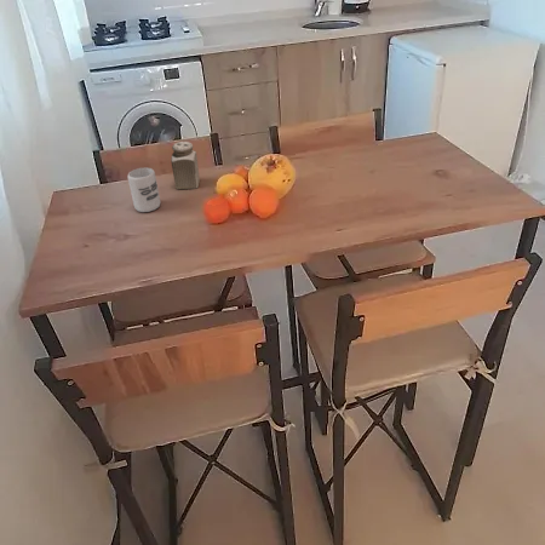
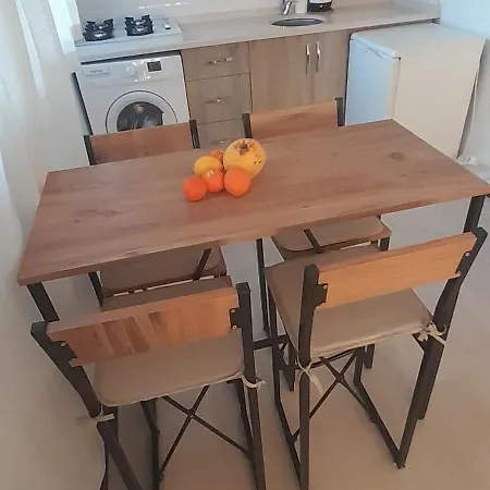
- cup [126,166,161,213]
- salt shaker [170,140,201,190]
